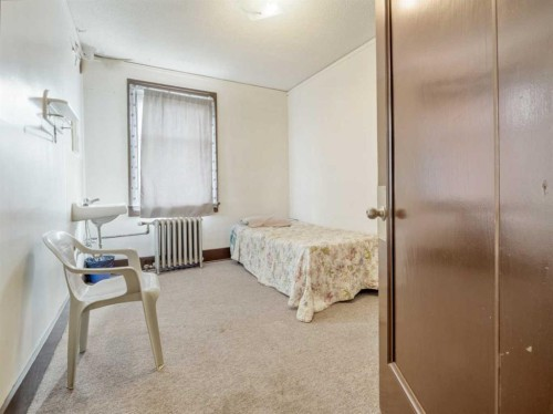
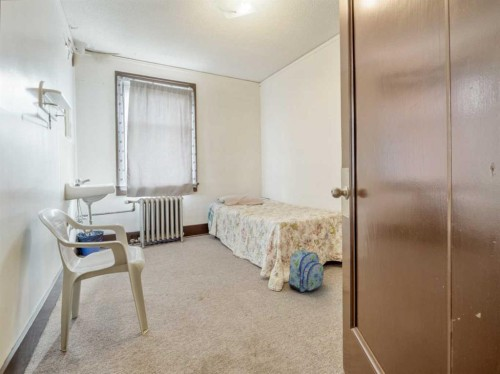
+ backpack [288,249,325,293]
